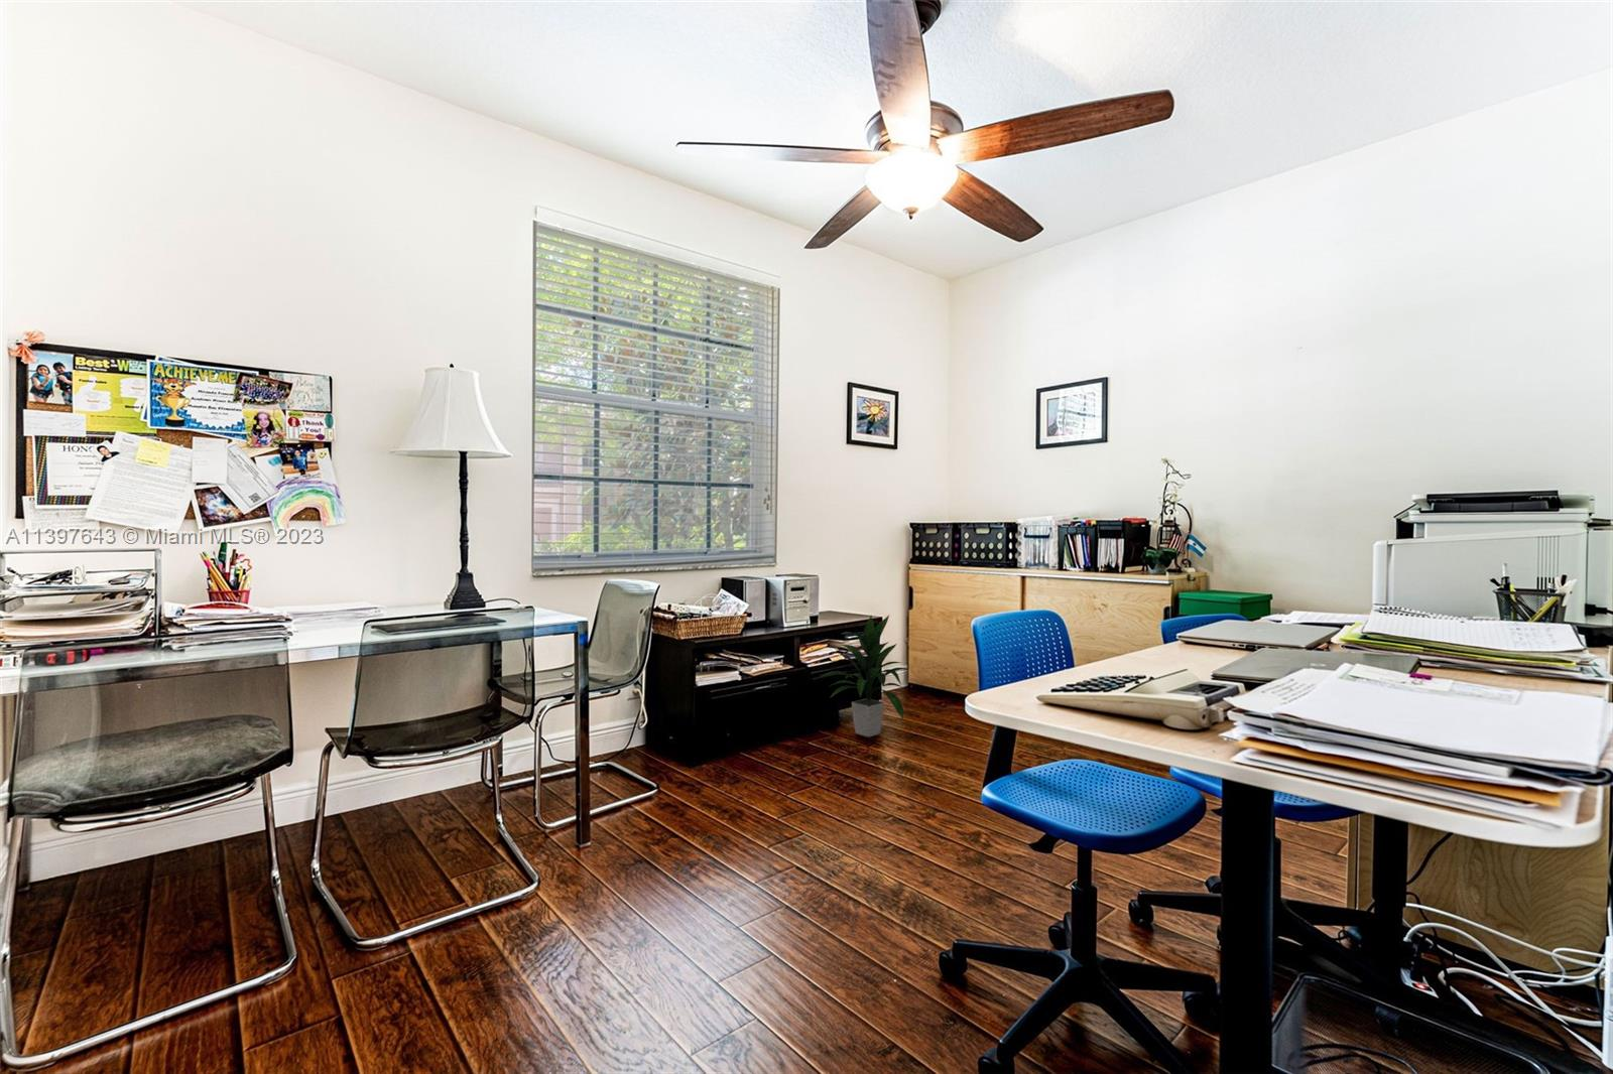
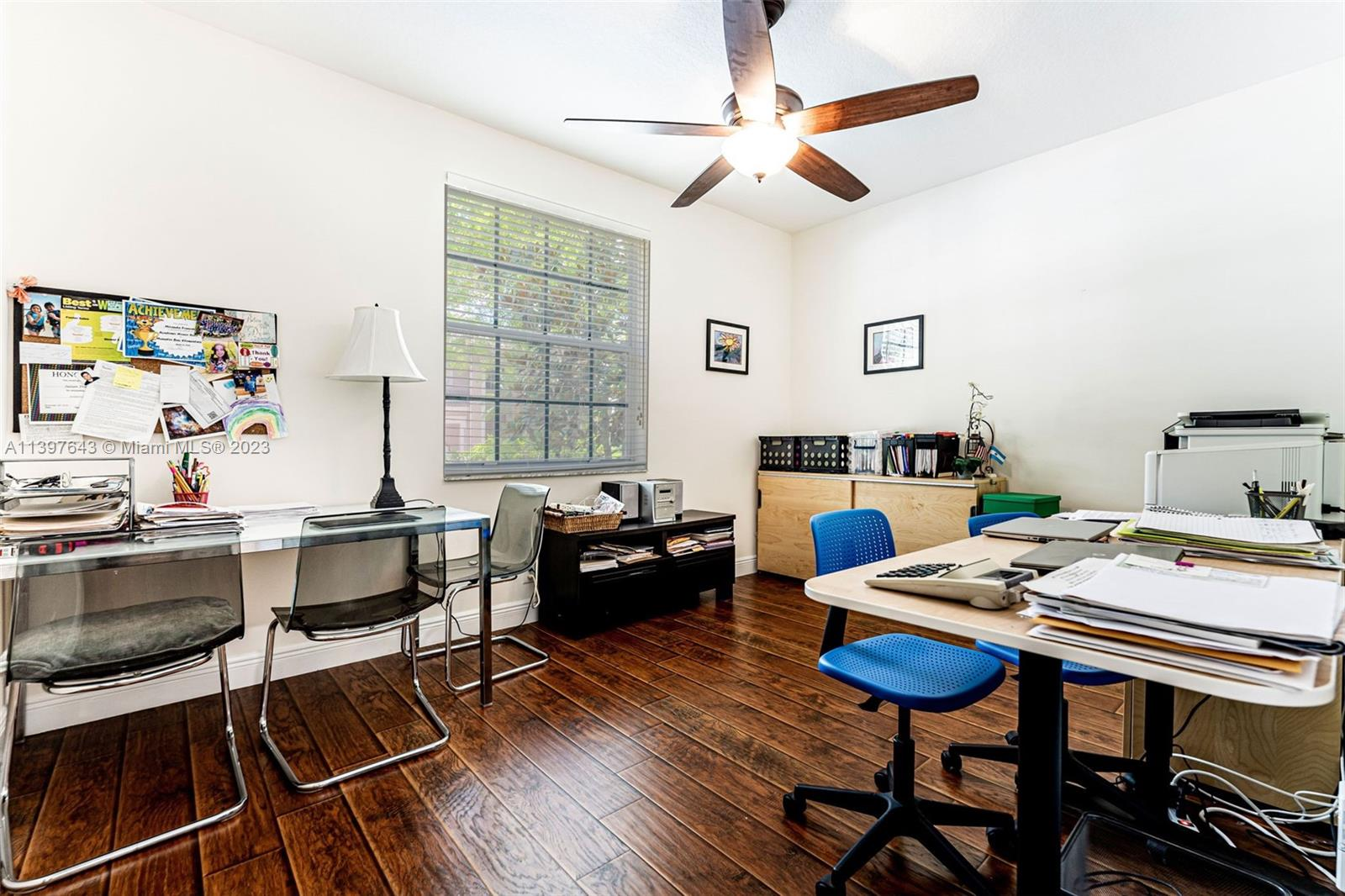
- indoor plant [819,615,910,737]
